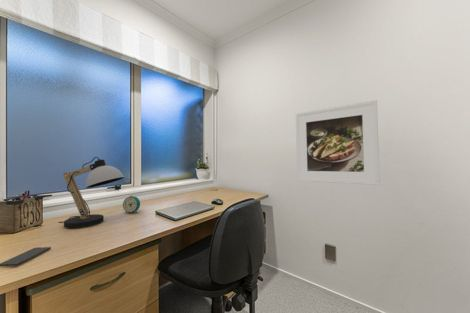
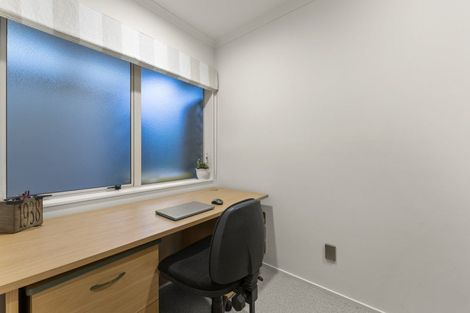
- desk lamp [57,156,125,229]
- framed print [295,99,381,186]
- smartphone [0,246,52,267]
- alarm clock [122,195,141,214]
